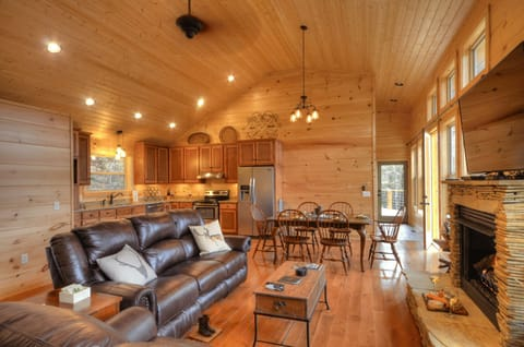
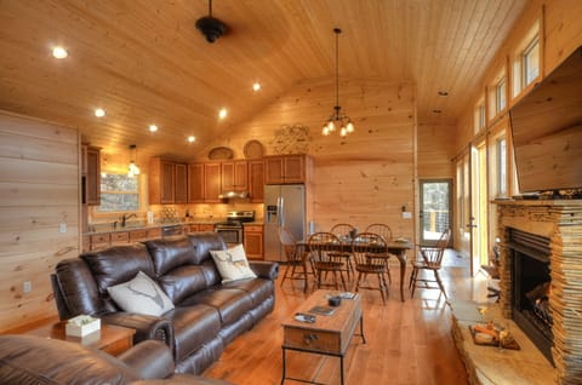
- boots [187,313,224,344]
